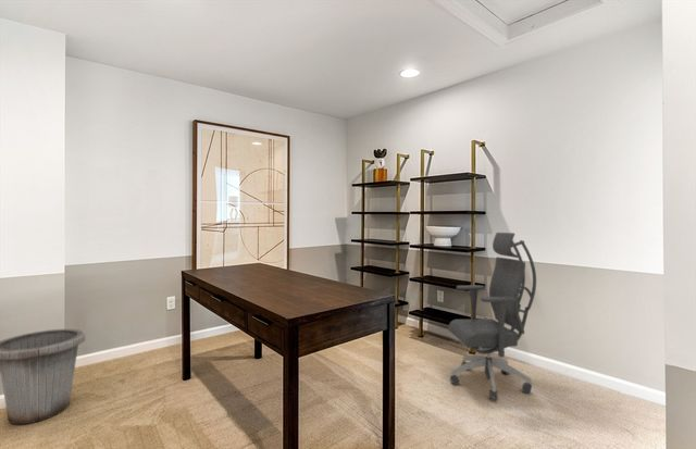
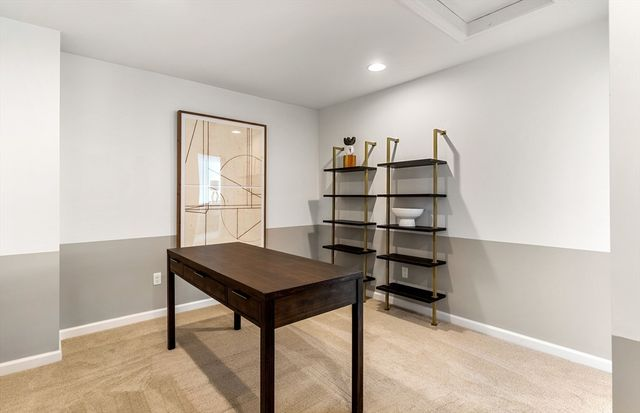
- trash can [0,327,87,425]
- office chair [447,232,537,401]
